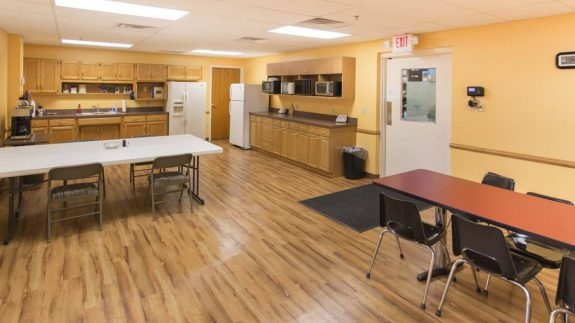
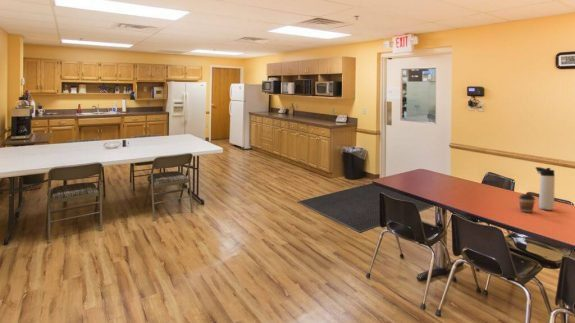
+ coffee cup [518,192,536,213]
+ thermos bottle [534,166,556,211]
